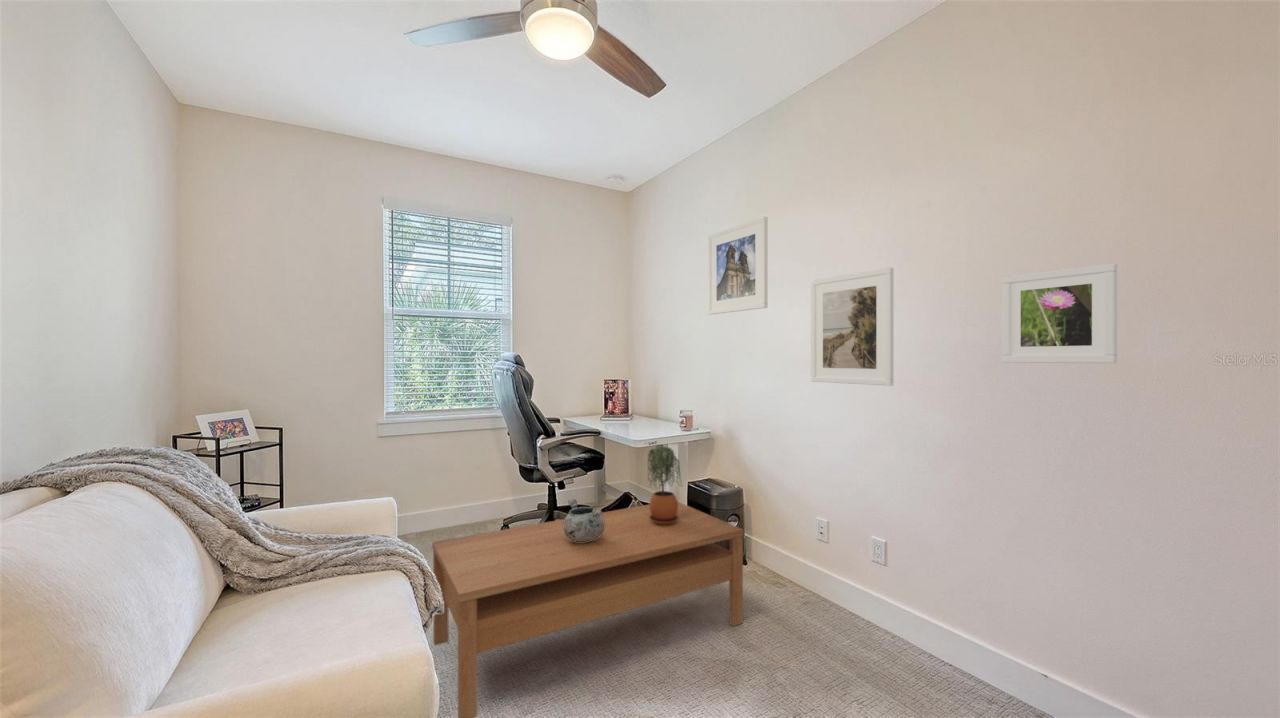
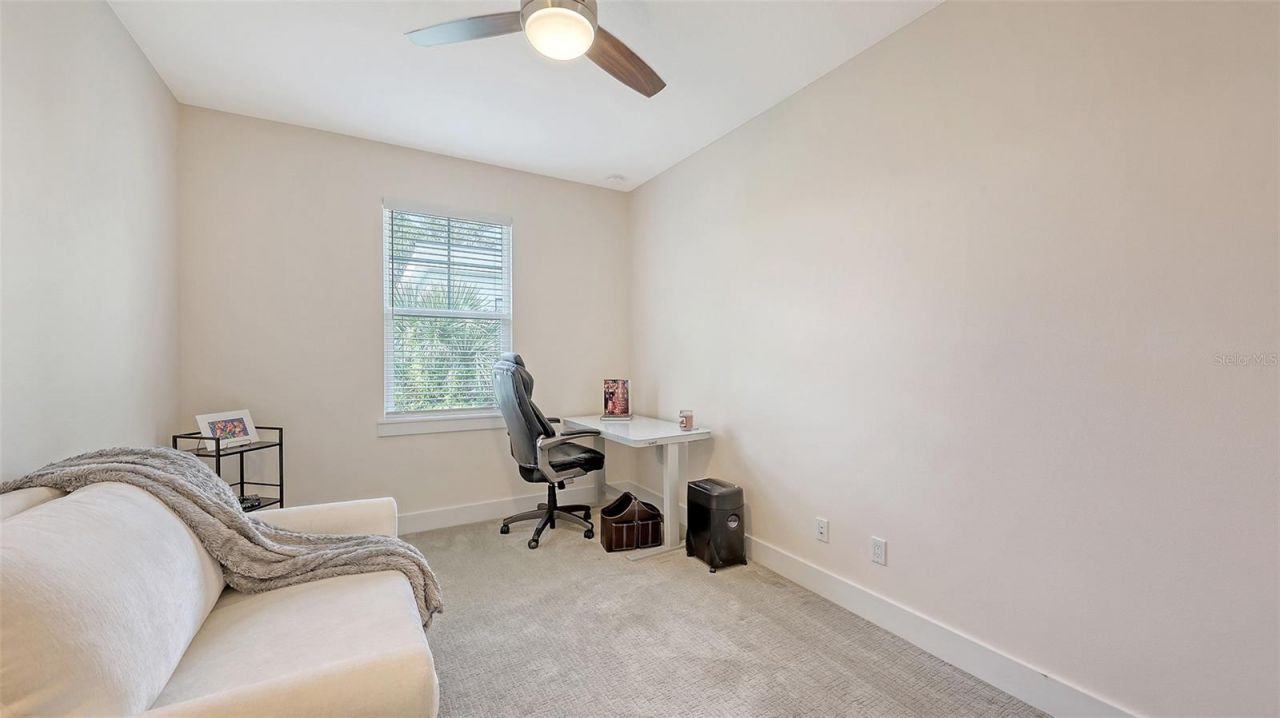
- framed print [707,215,768,316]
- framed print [810,266,894,387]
- coffee table [432,500,745,718]
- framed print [1001,262,1118,364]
- decorative bowl [563,498,605,542]
- potted plant [647,446,683,525]
